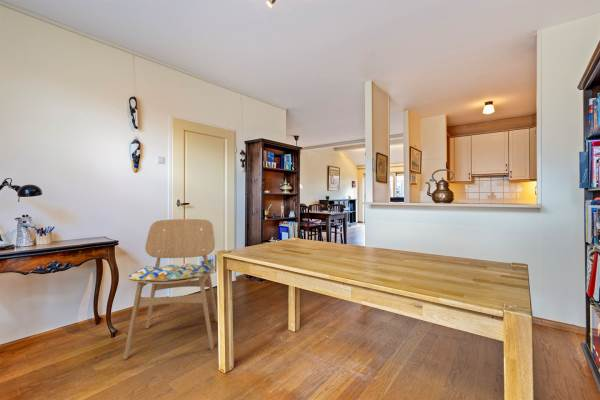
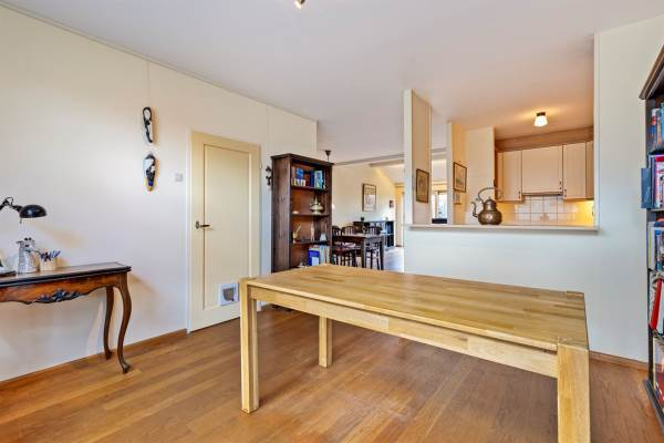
- dining chair [122,218,218,361]
